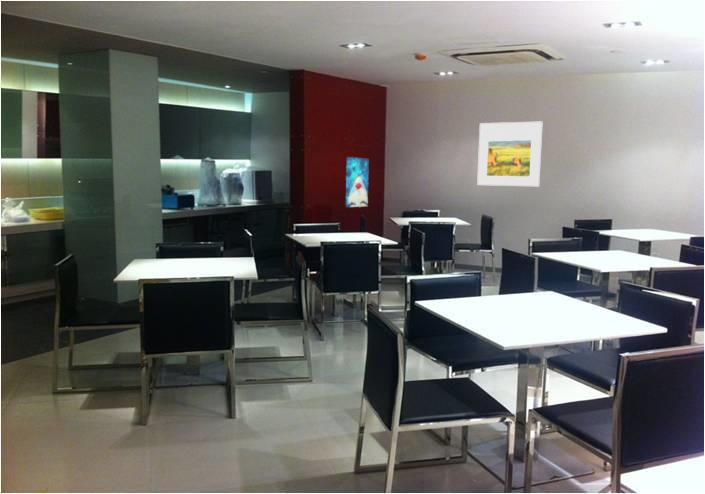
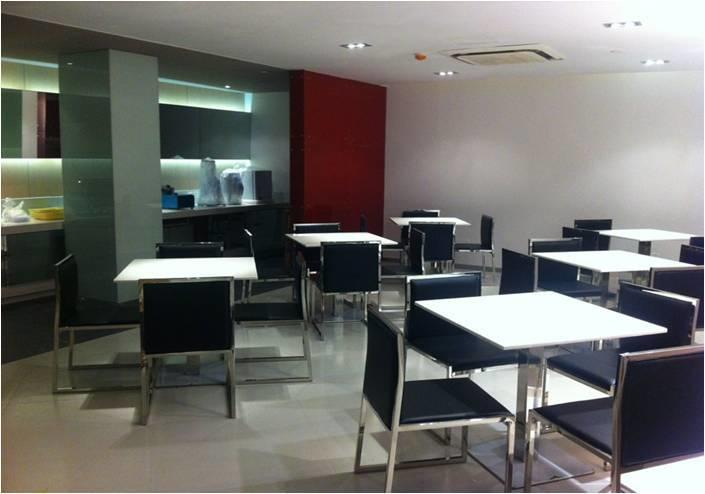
- wall art [345,156,370,208]
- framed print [476,120,544,187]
